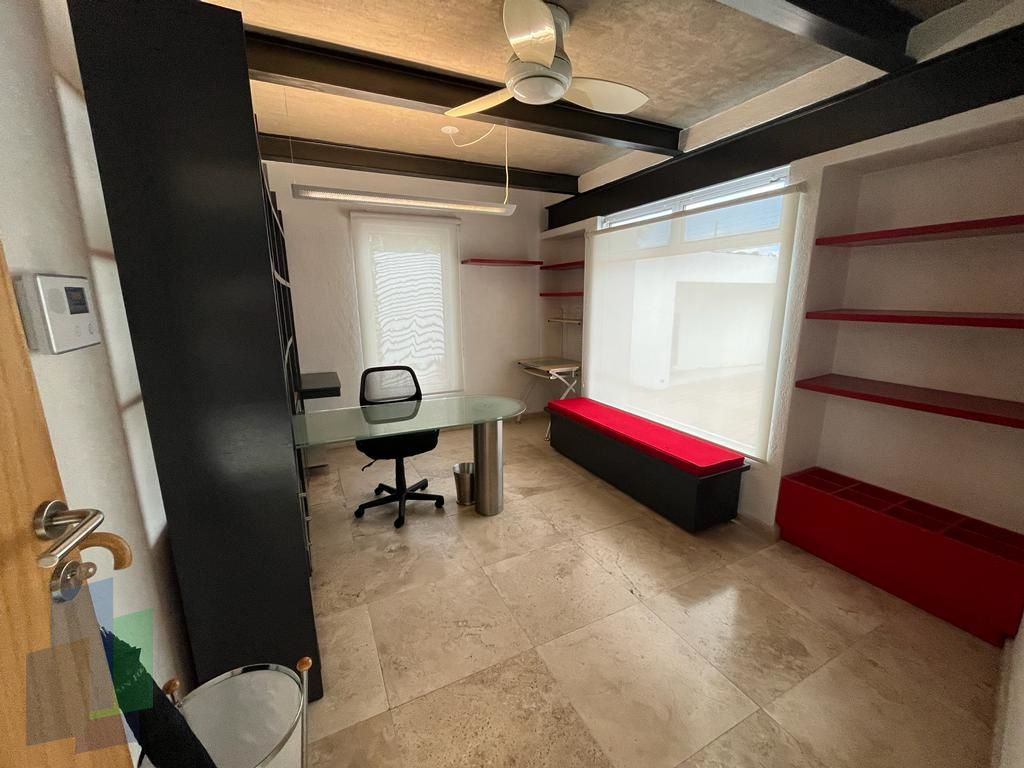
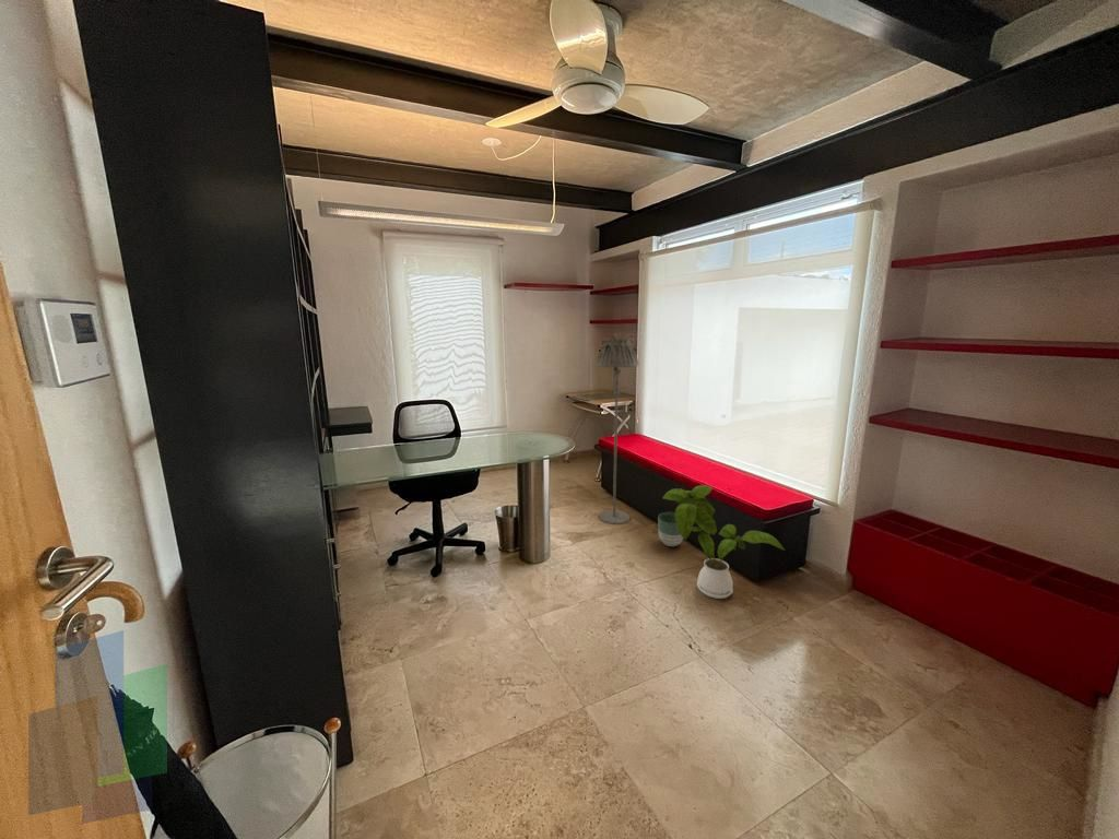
+ house plant [661,484,787,600]
+ planter [657,511,684,547]
+ floor lamp [594,338,639,525]
